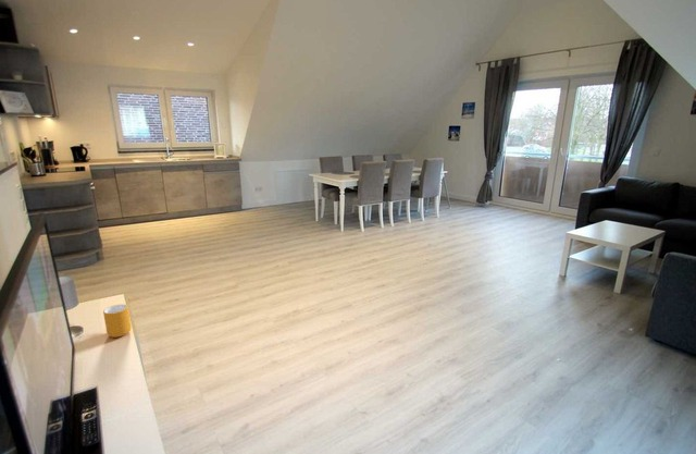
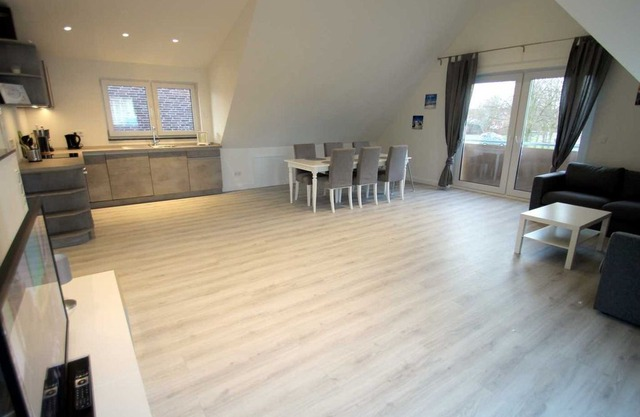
- mug [102,304,133,339]
